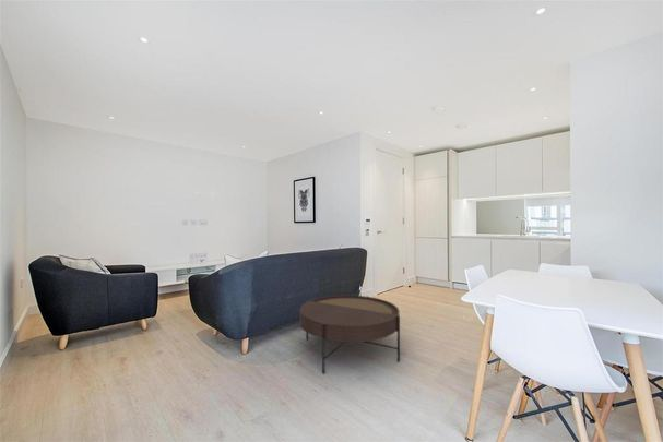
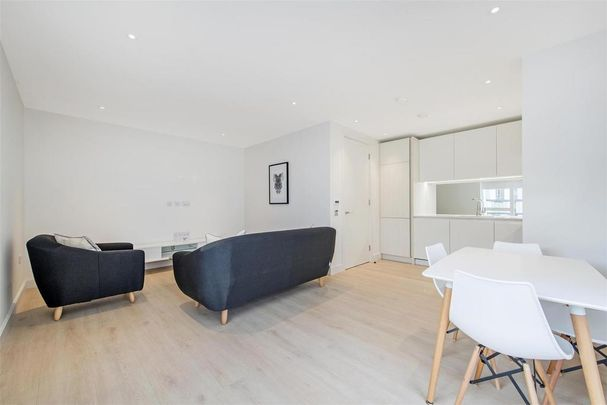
- coffee table [299,295,401,374]
